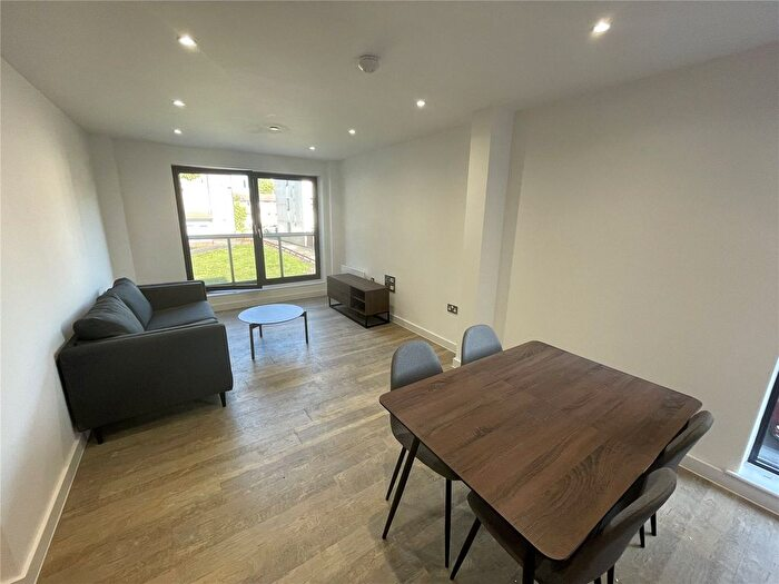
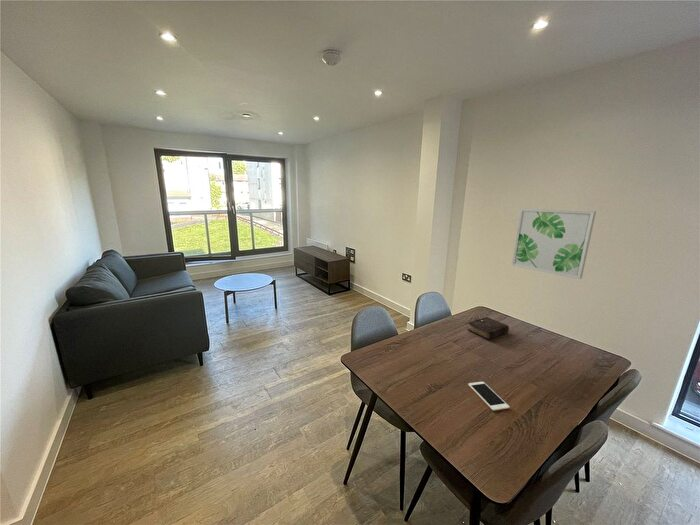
+ cell phone [467,381,511,412]
+ wall art [511,208,597,280]
+ book [467,316,512,341]
